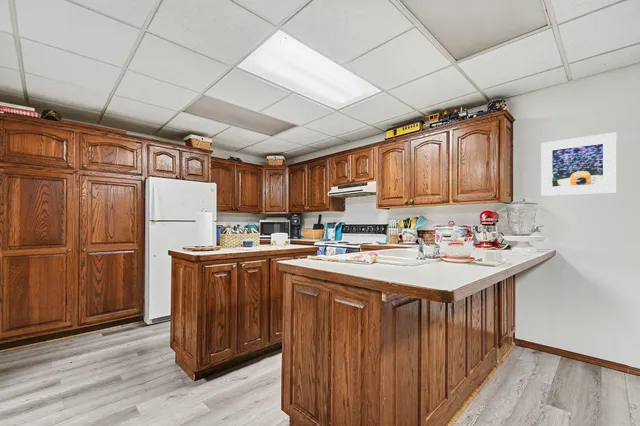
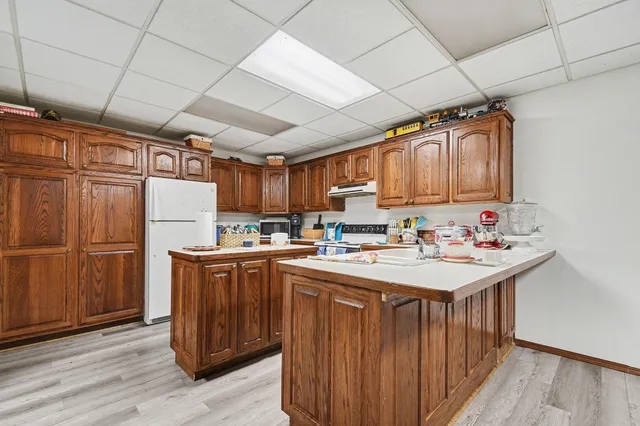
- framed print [541,131,618,197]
